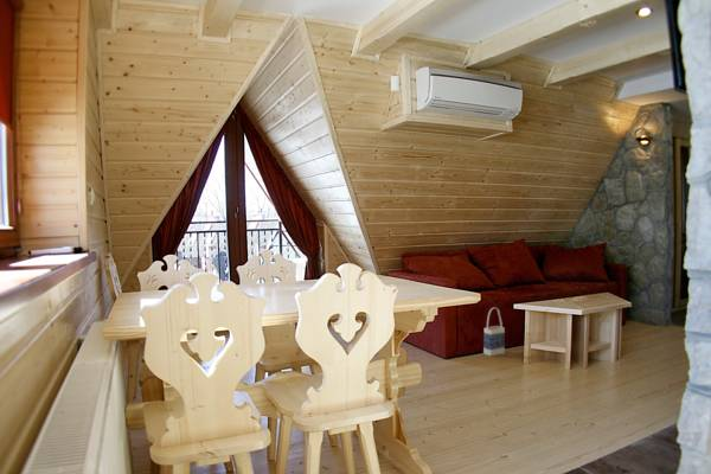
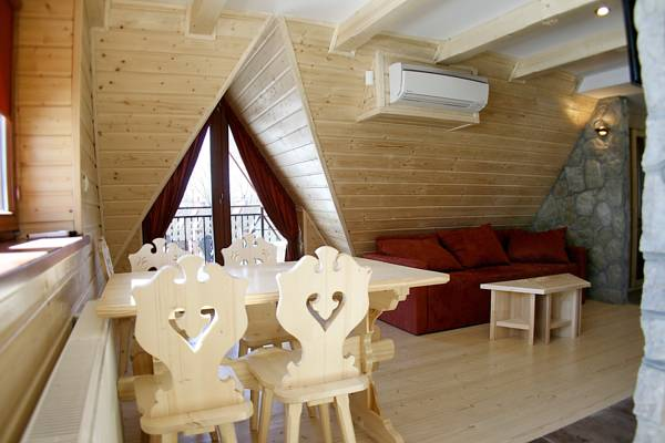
- bag [482,307,506,357]
